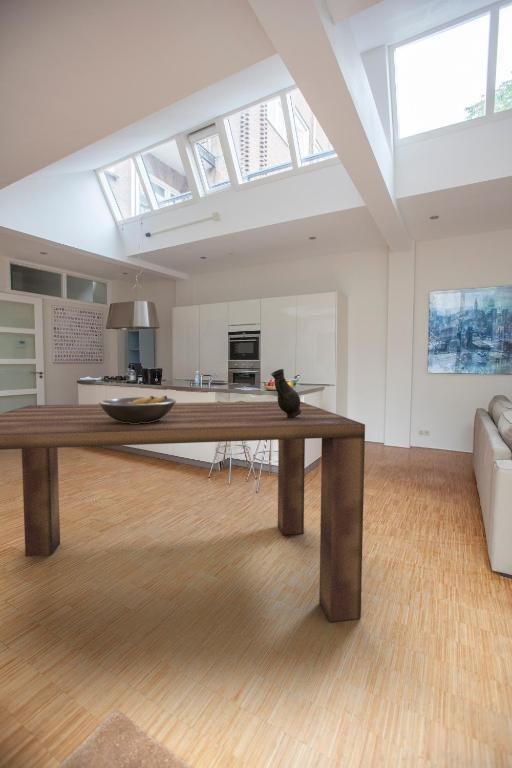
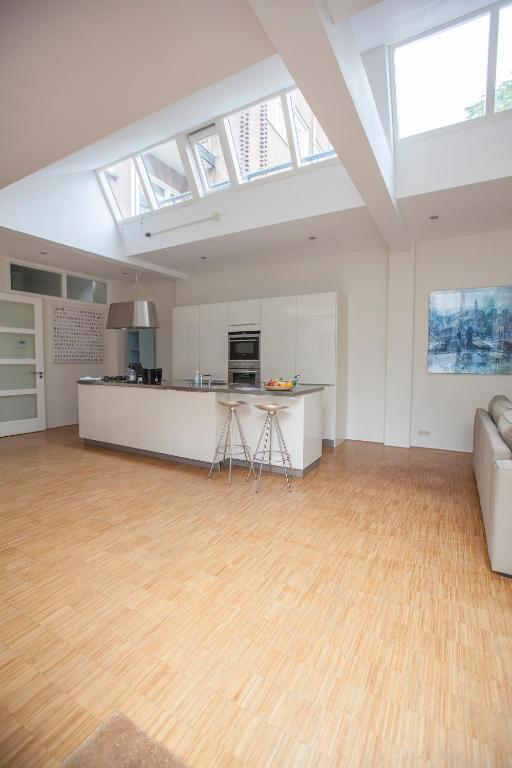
- dining table [0,400,366,623]
- jug [270,368,301,418]
- fruit bowl [98,395,177,424]
